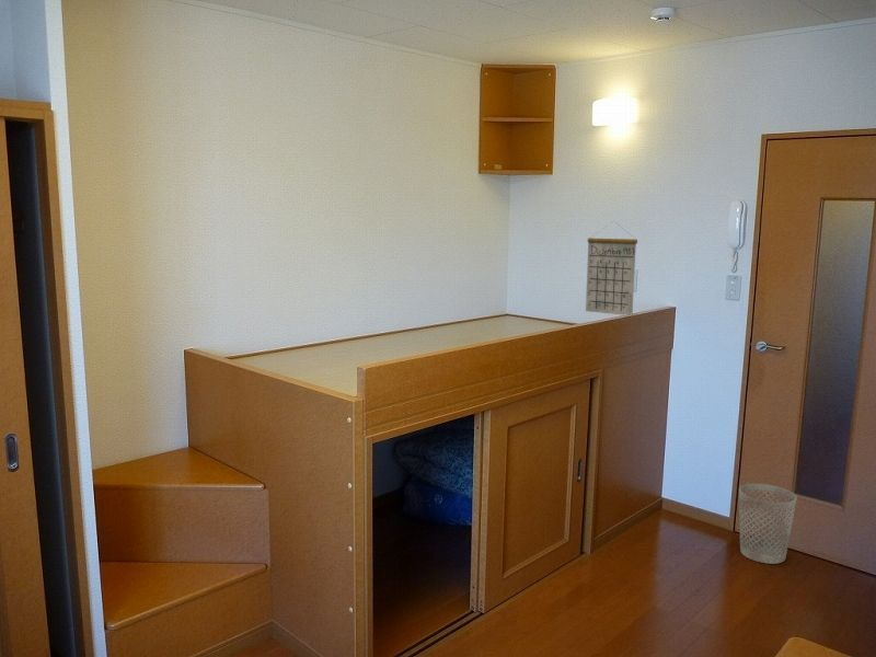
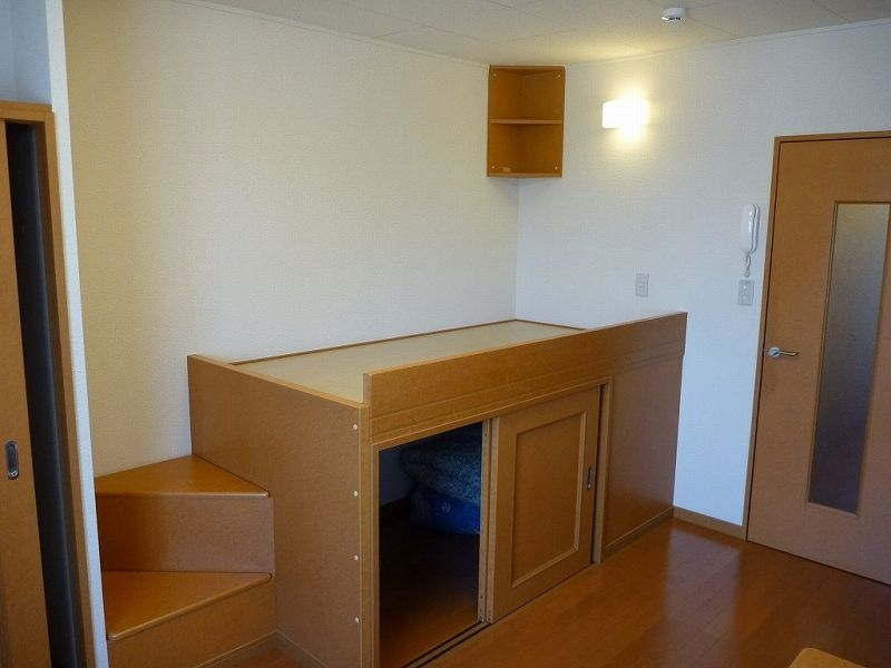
- wastebasket [738,483,798,565]
- calendar [585,220,638,316]
